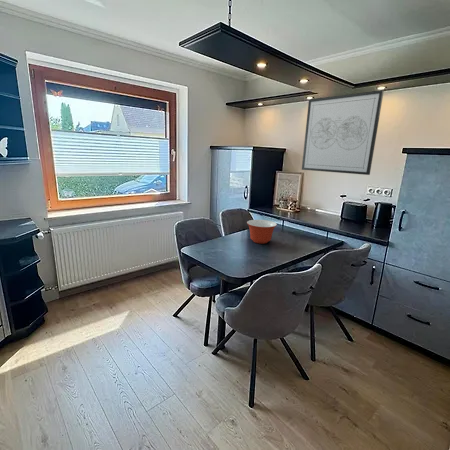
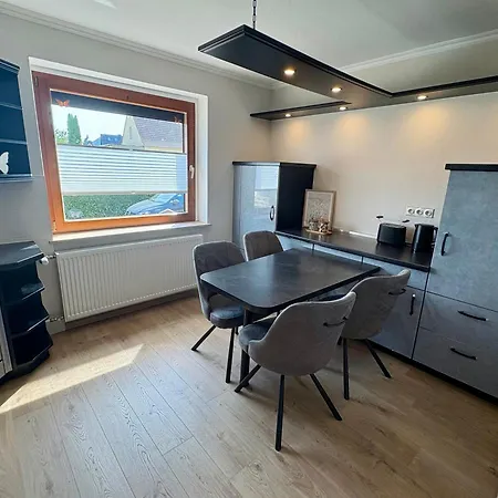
- wall art [301,89,385,176]
- mixing bowl [246,219,278,244]
